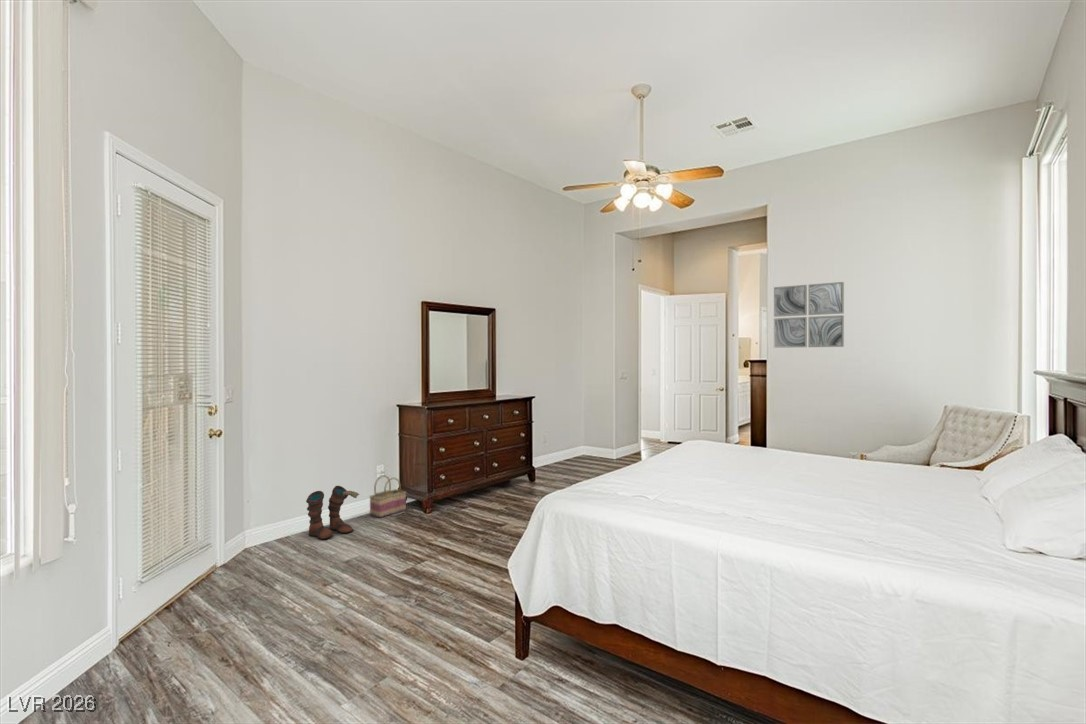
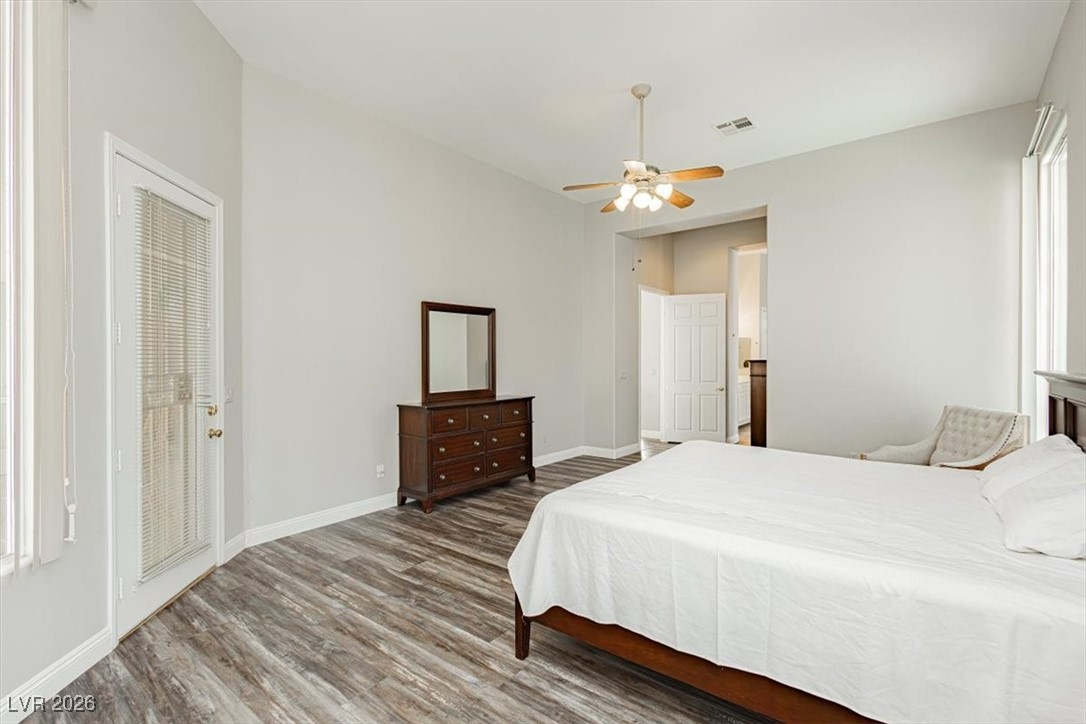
- boots [305,485,360,541]
- basket [368,474,407,519]
- wall art [773,281,845,349]
